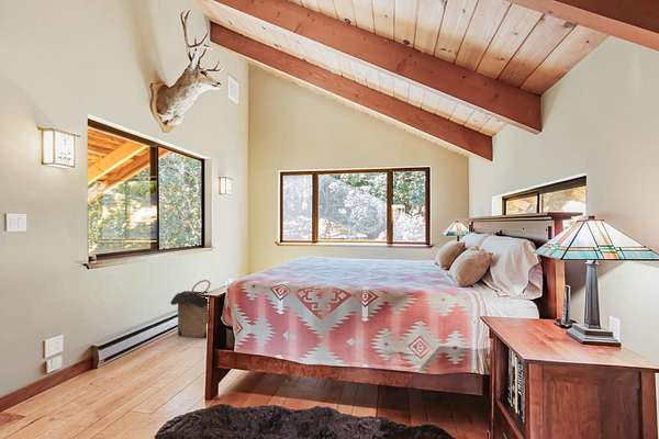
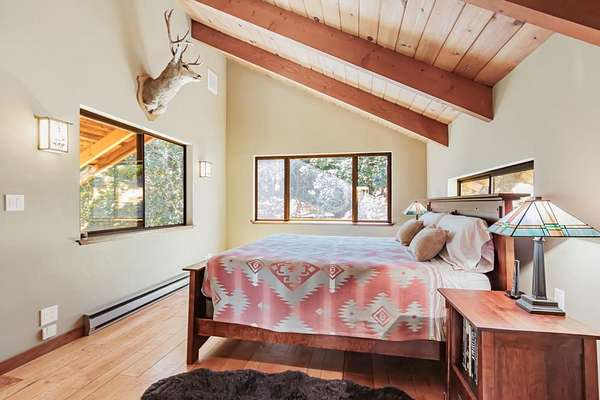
- laundry hamper [169,279,211,339]
